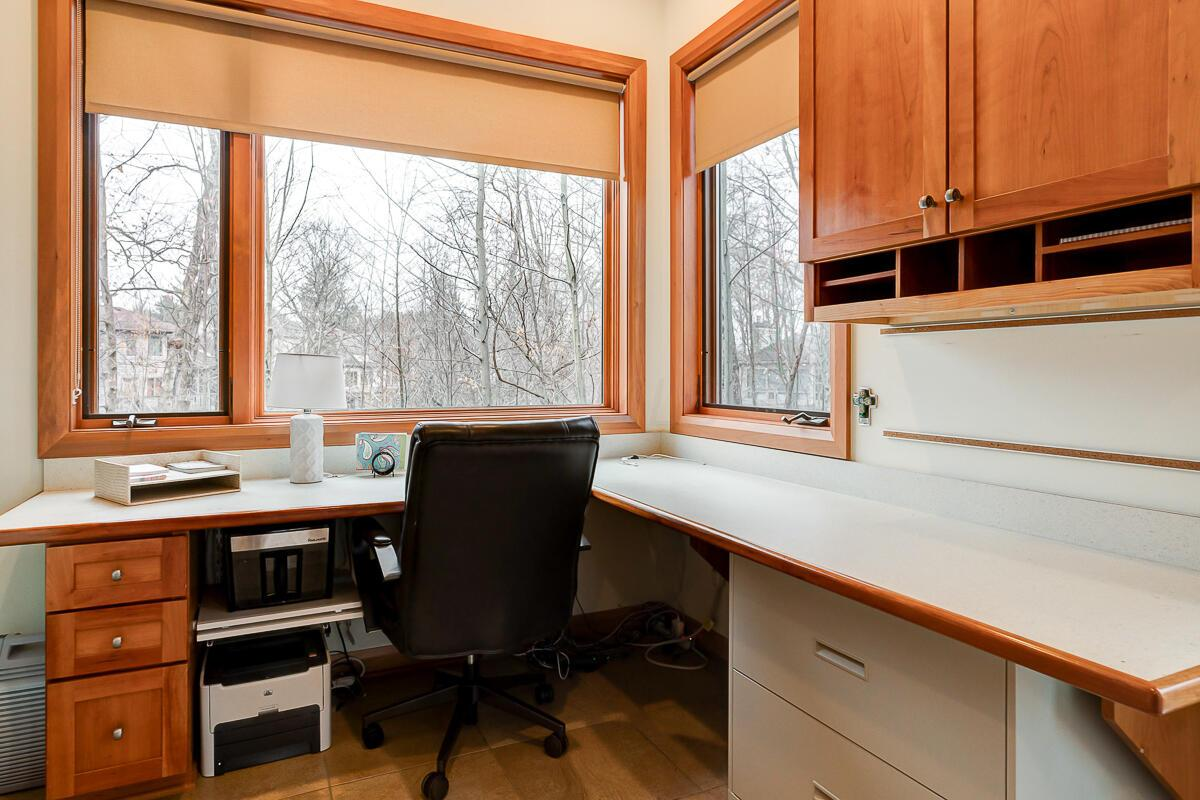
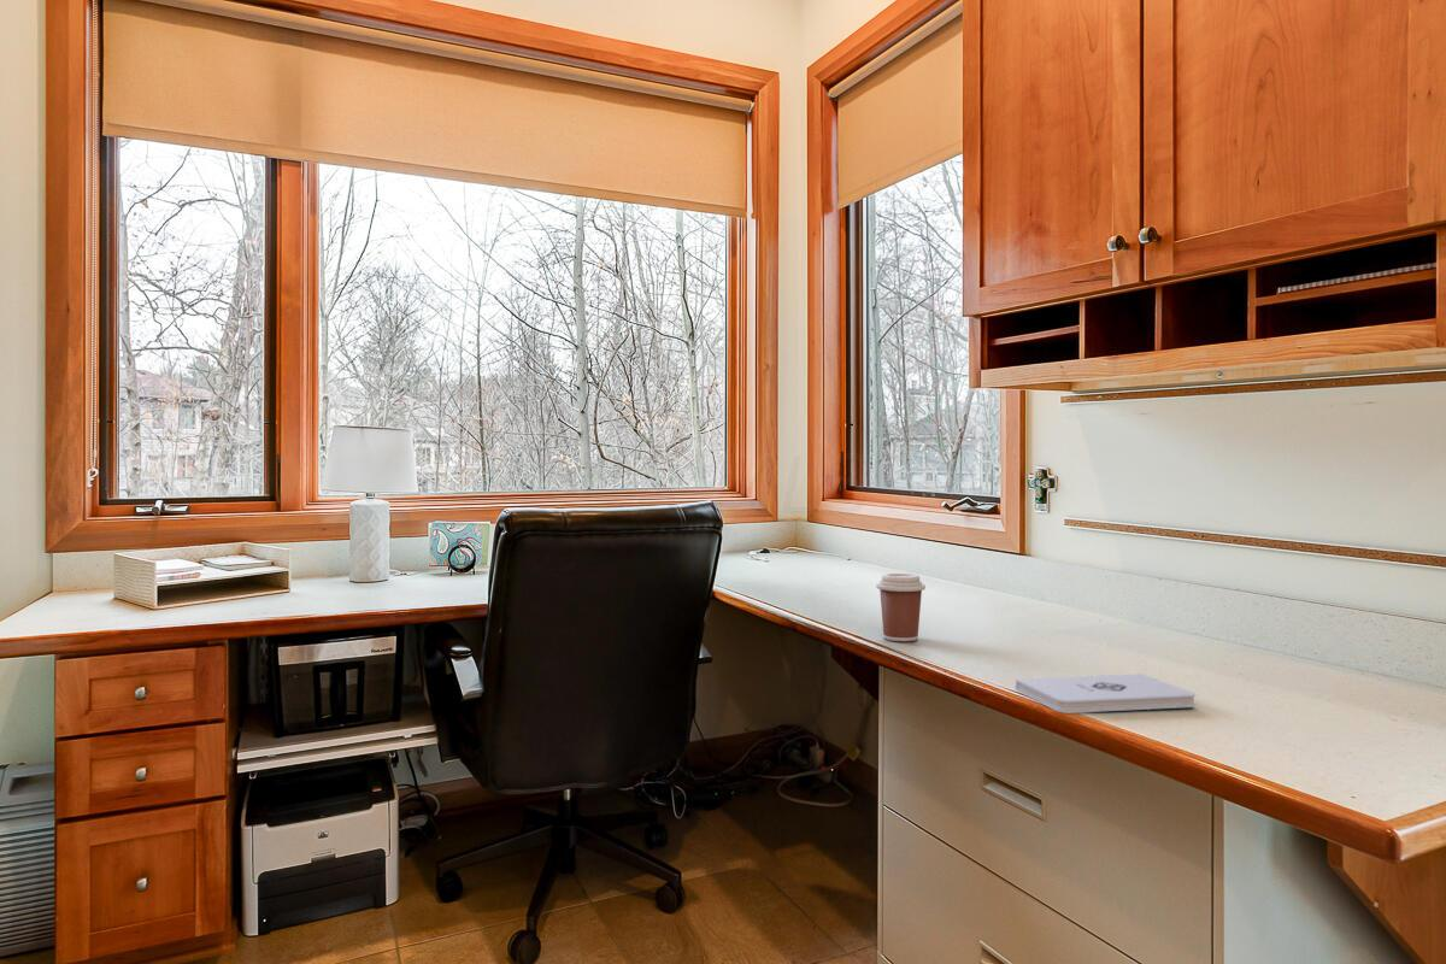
+ notepad [1015,672,1197,715]
+ coffee cup [875,572,927,642]
